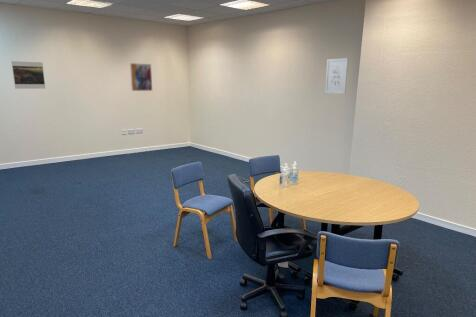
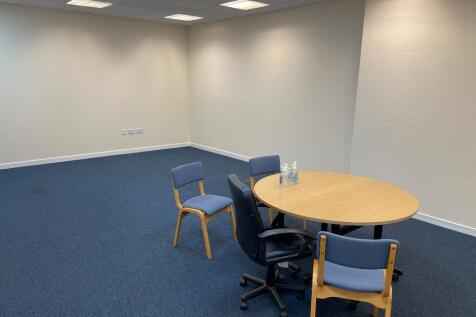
- wall art [324,57,349,95]
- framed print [10,60,46,90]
- wall art [129,62,153,92]
